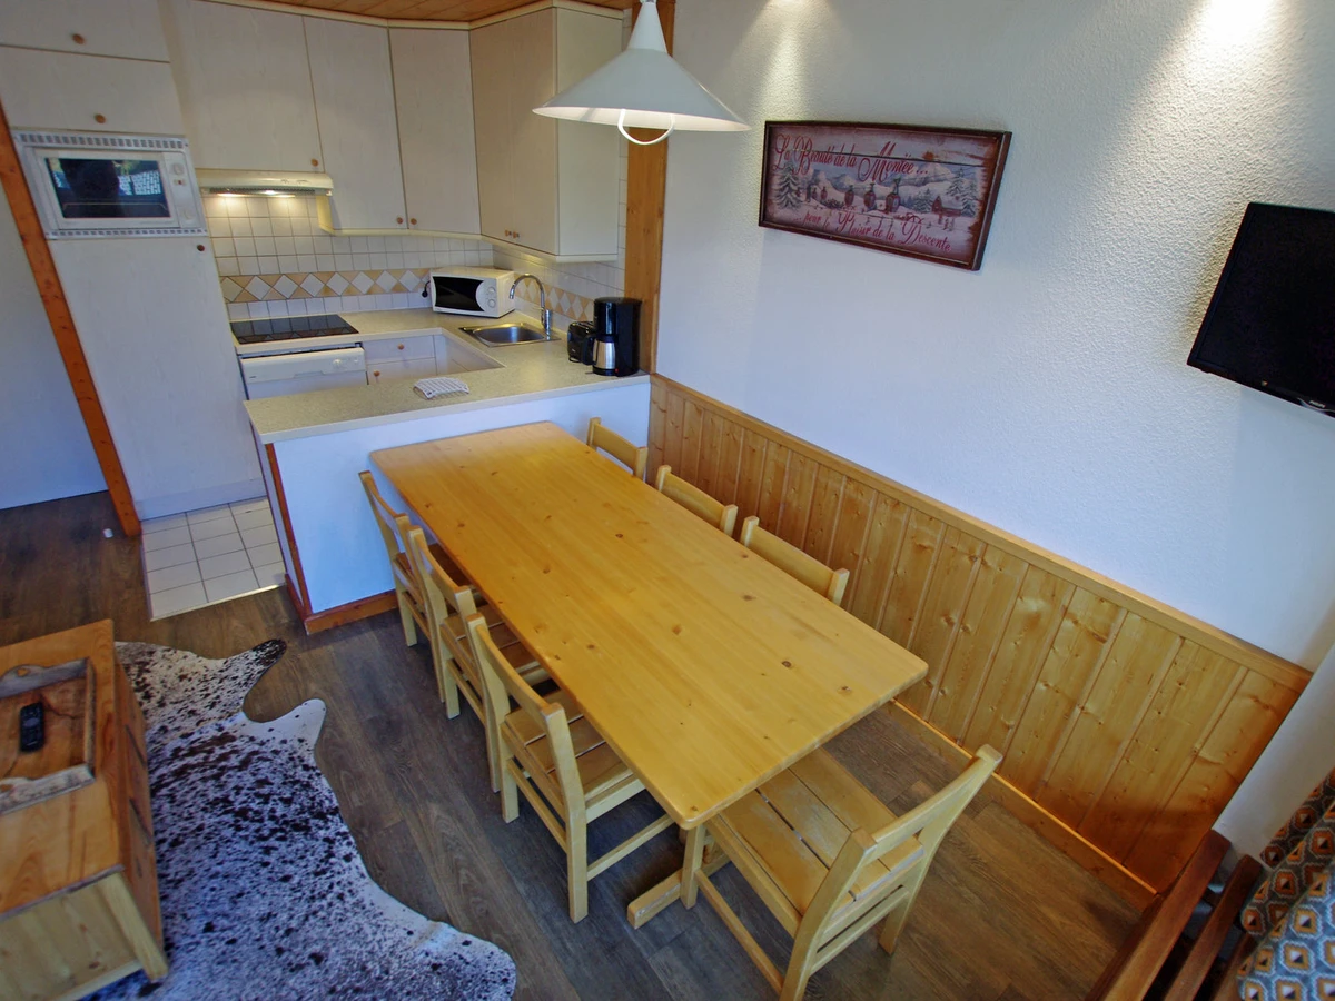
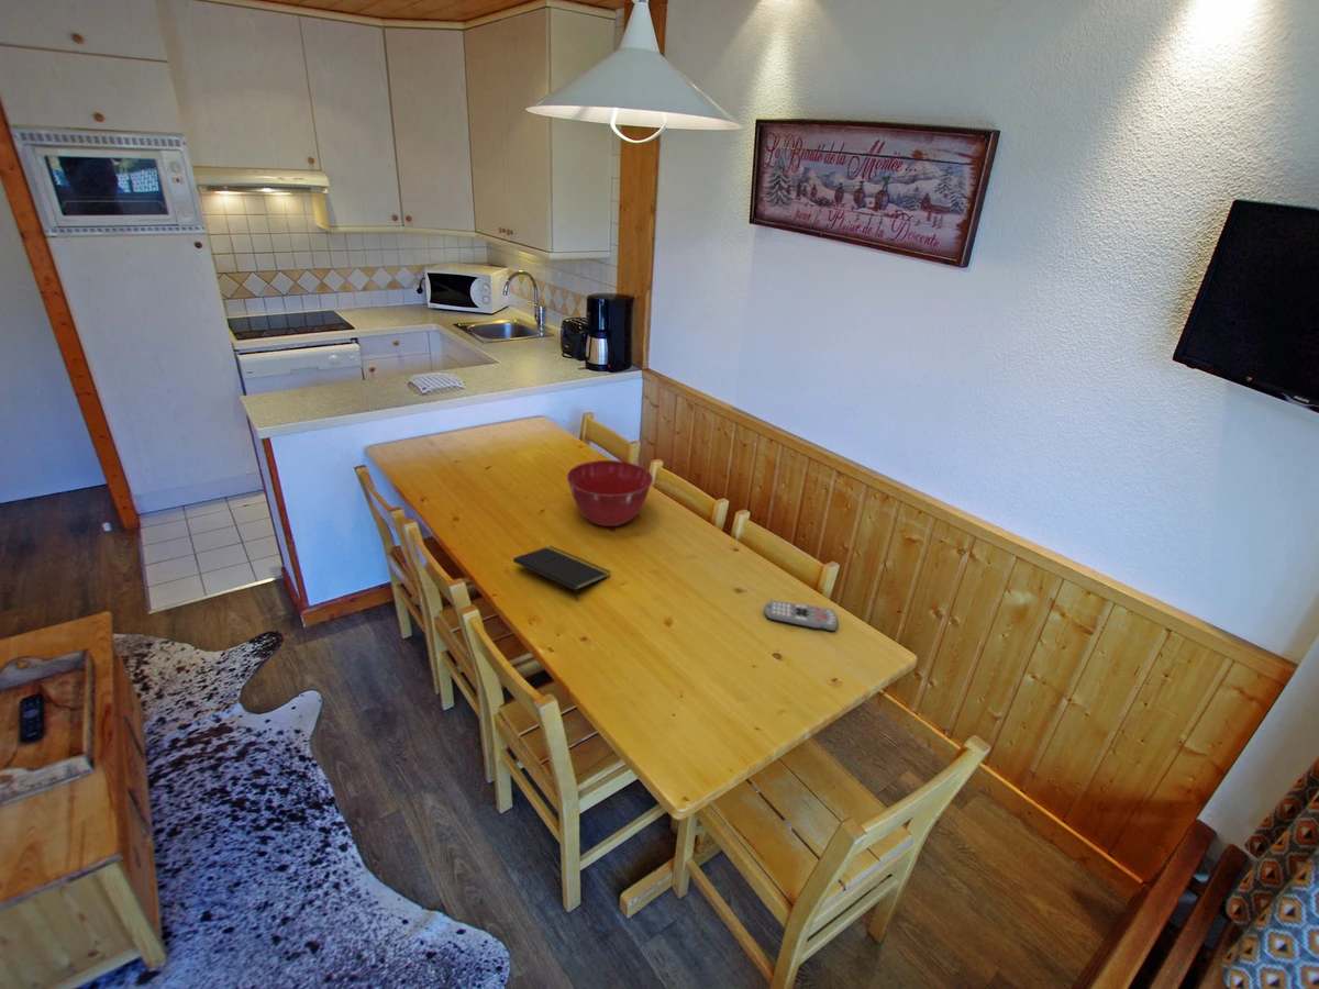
+ mixing bowl [566,459,654,527]
+ remote control [763,600,839,632]
+ notepad [512,545,611,602]
